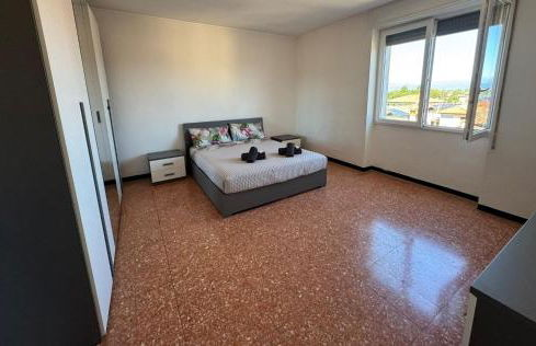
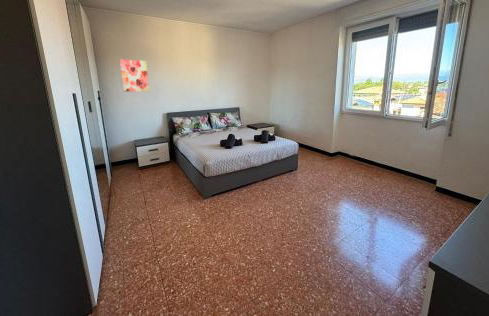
+ wall art [118,58,150,93]
